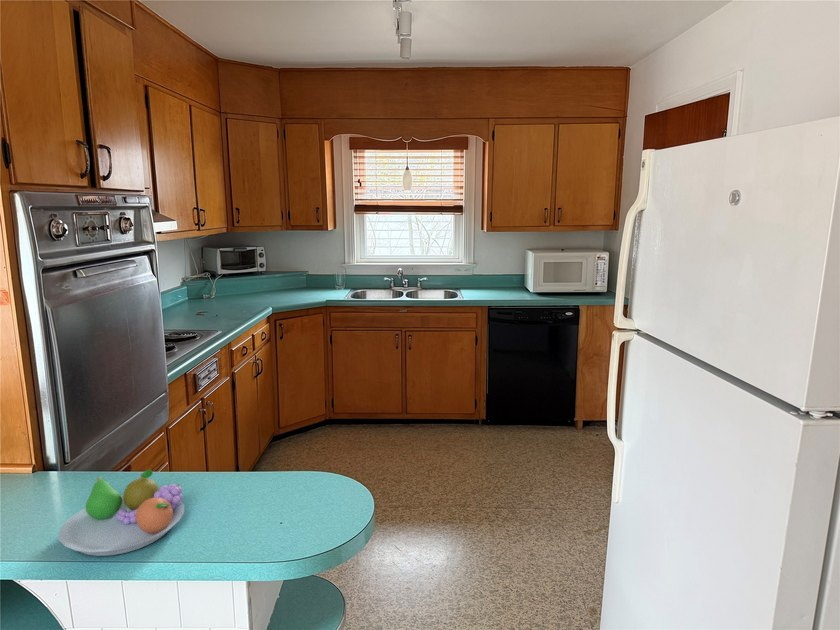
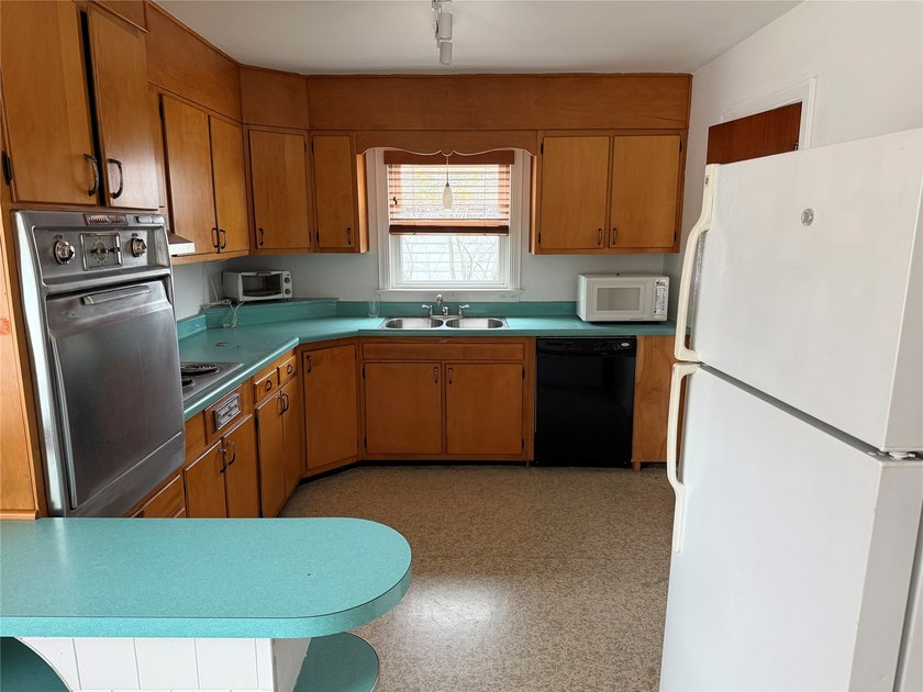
- fruit bowl [58,469,185,557]
